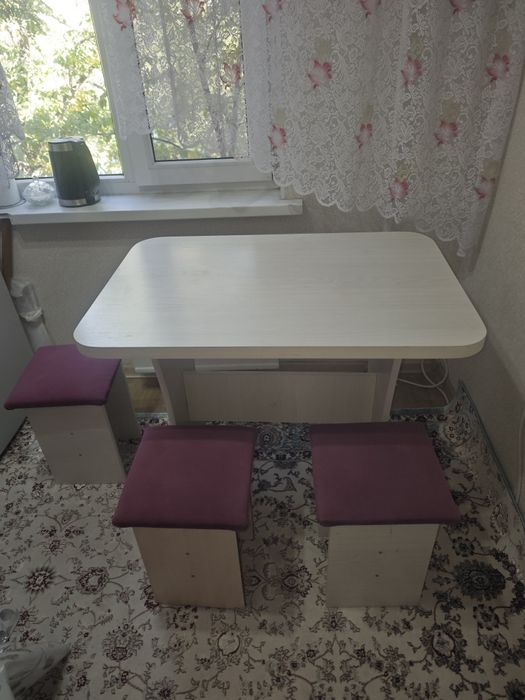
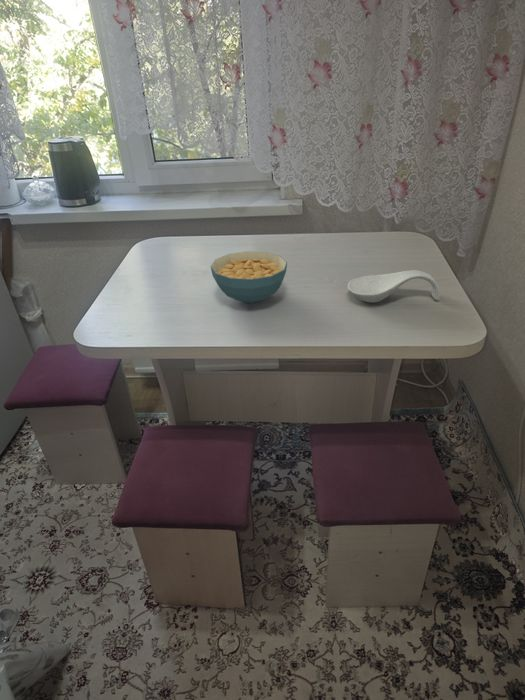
+ cereal bowl [210,250,288,304]
+ spoon rest [347,269,441,304]
